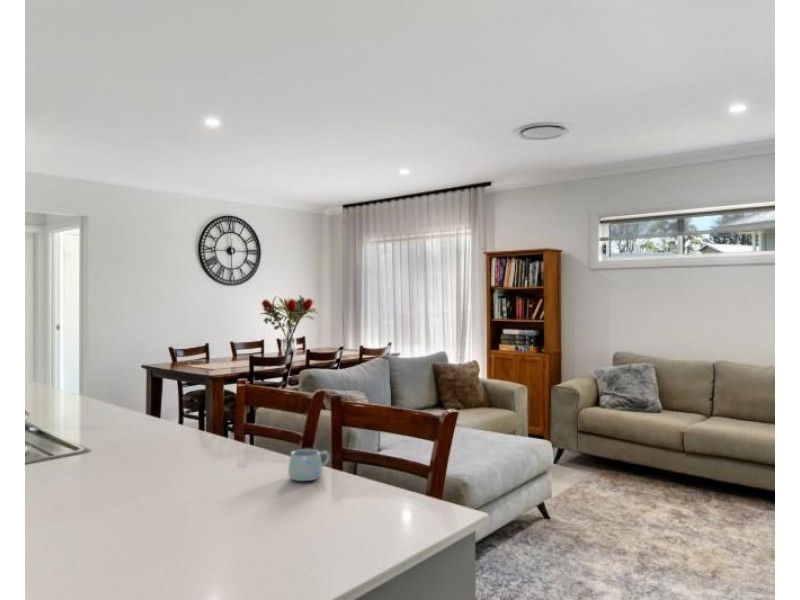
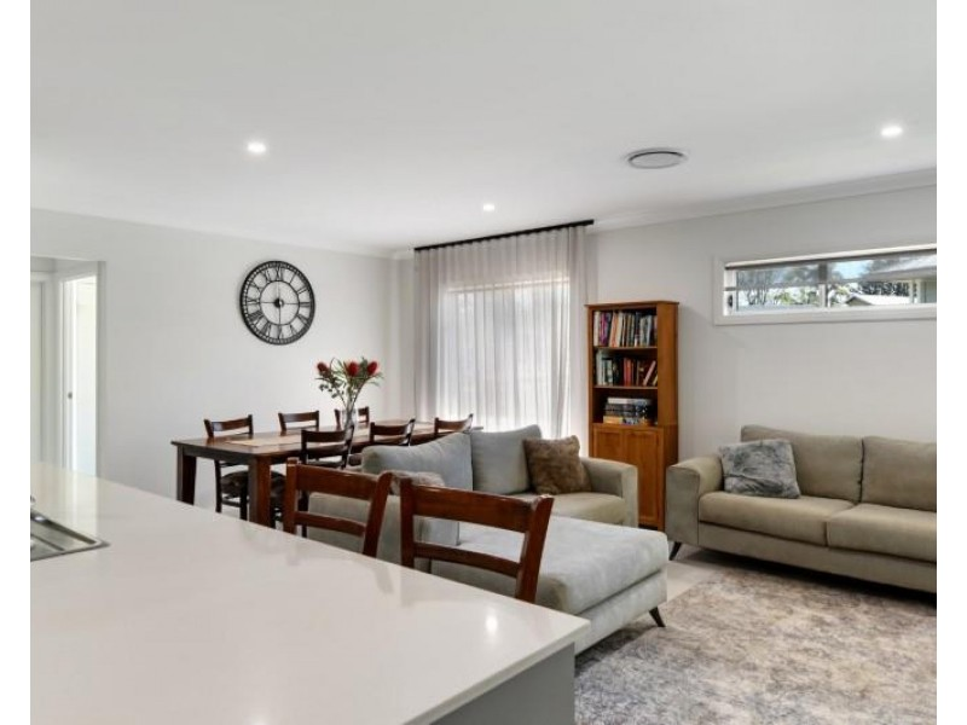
- mug [287,448,331,482]
